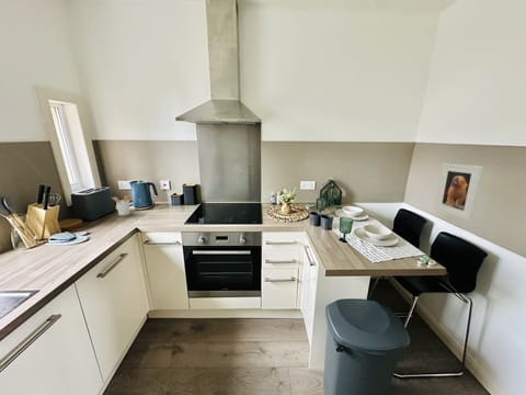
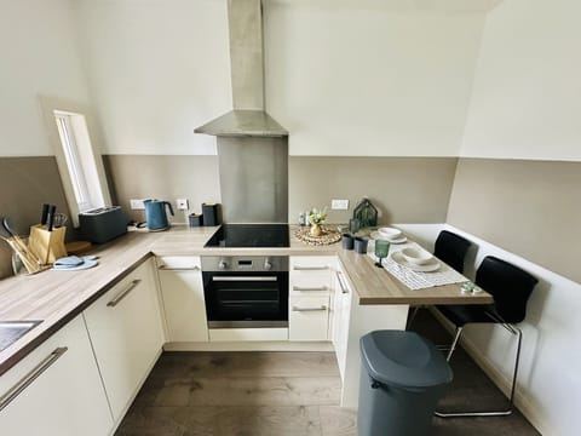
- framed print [434,162,484,222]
- utensil holder [112,194,132,217]
